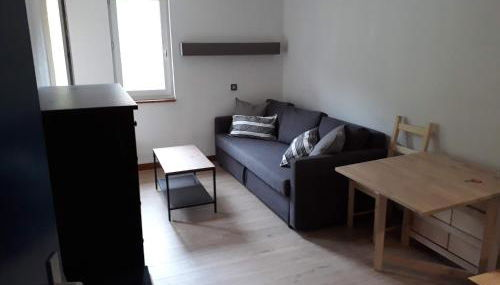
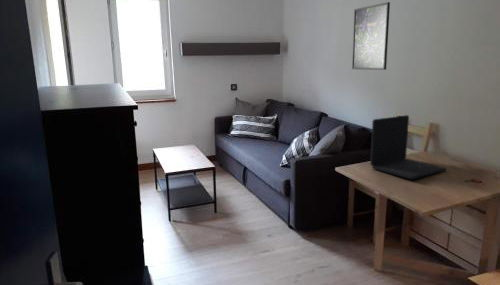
+ laptop [369,114,447,181]
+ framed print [351,1,391,71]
